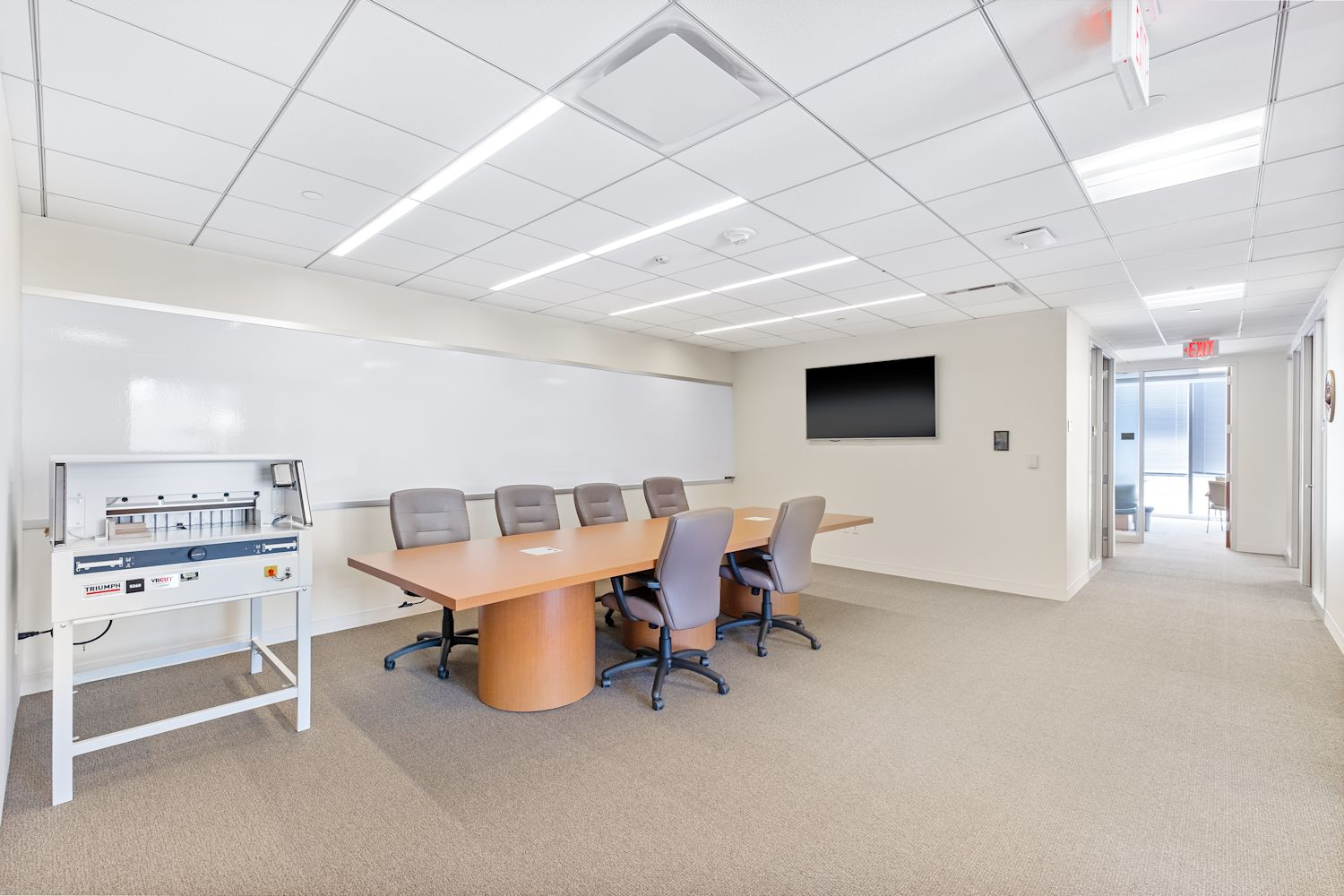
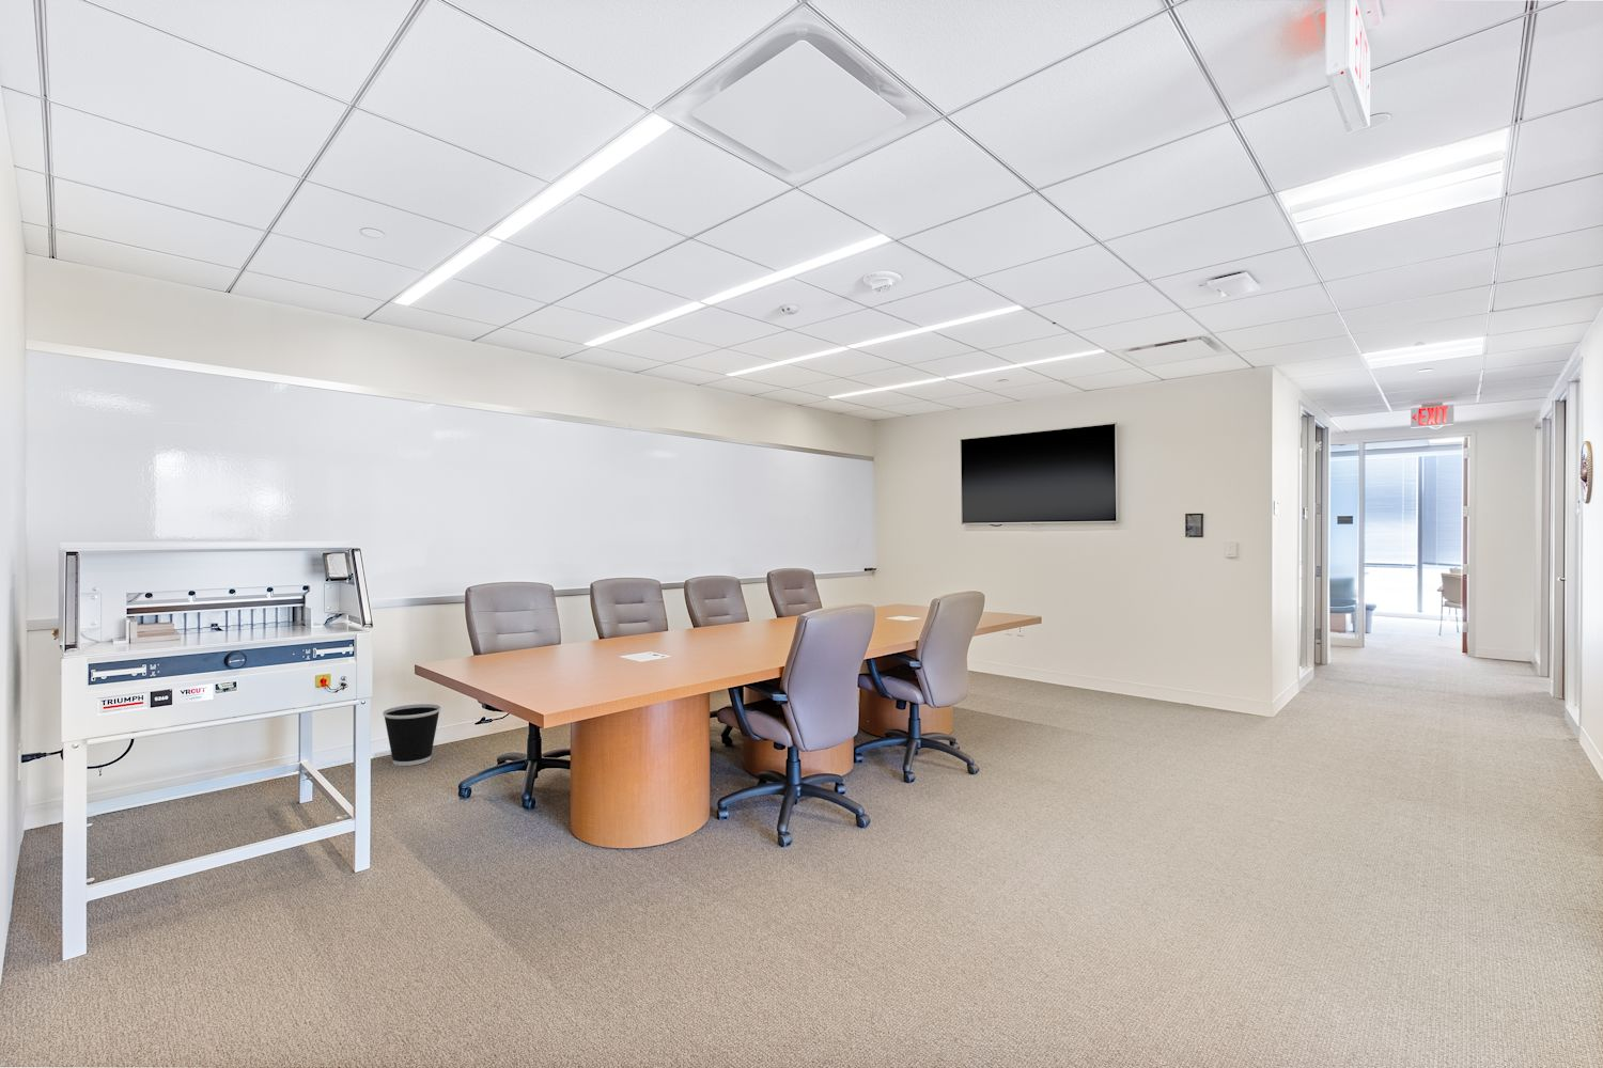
+ wastebasket [382,703,441,766]
